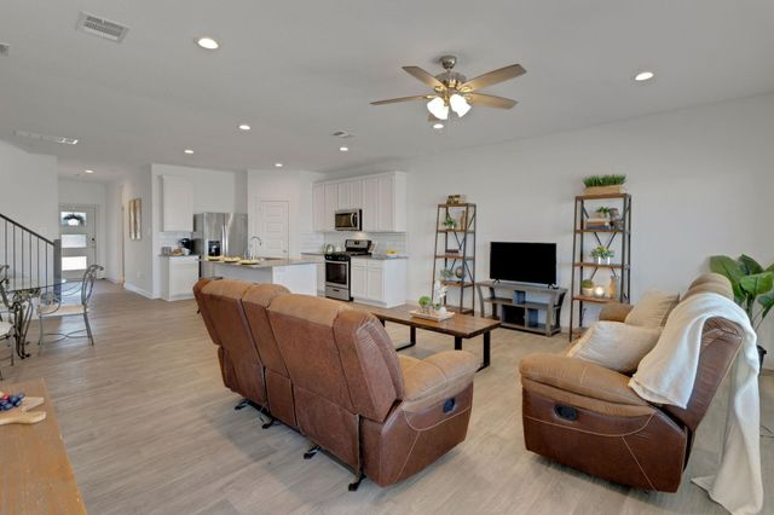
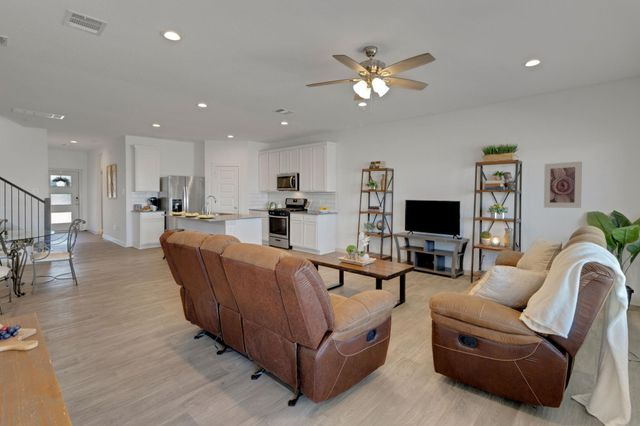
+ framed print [543,160,583,209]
